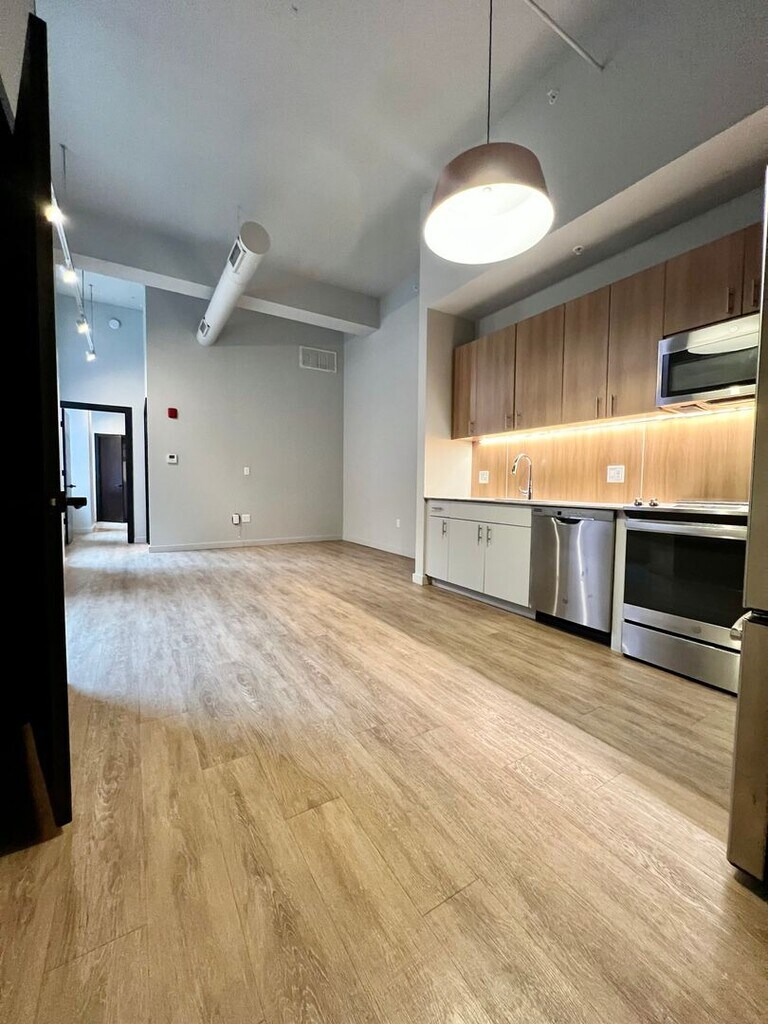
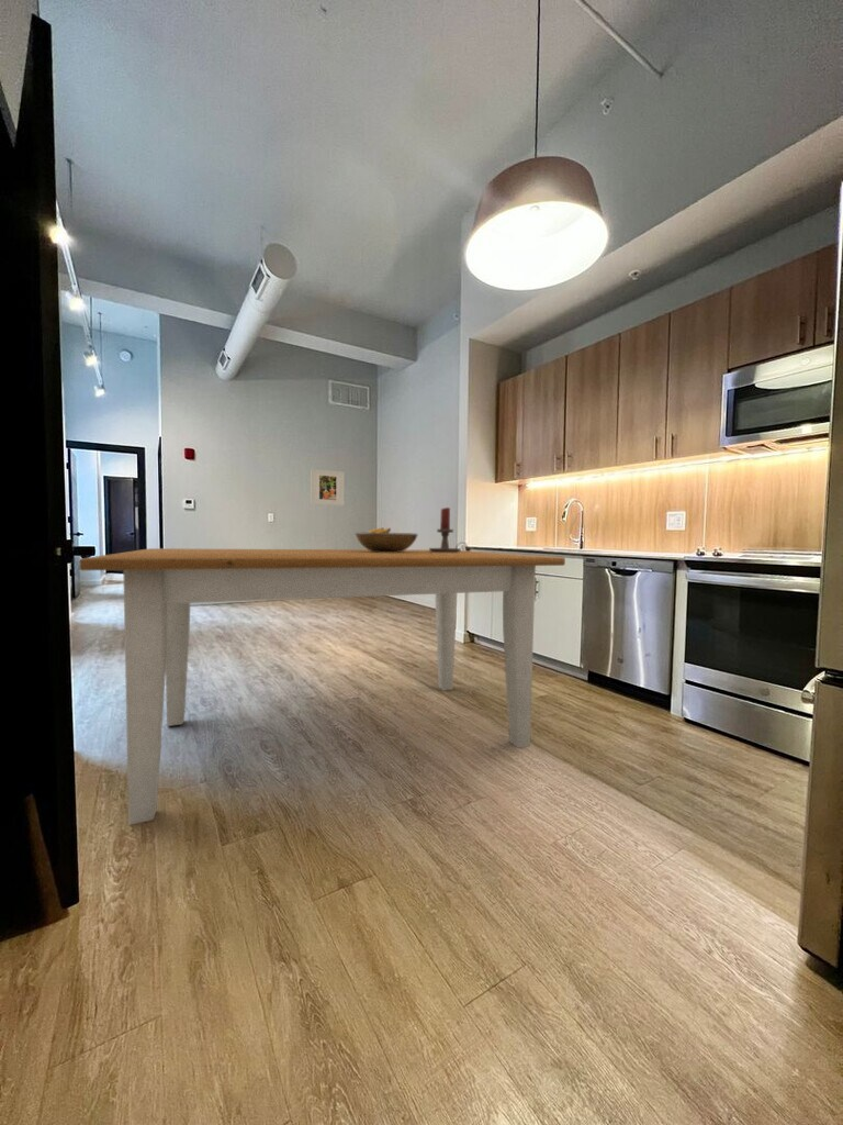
+ candle holder [428,506,469,553]
+ fruit bowl [355,527,419,553]
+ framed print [310,468,346,506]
+ table [78,547,566,825]
